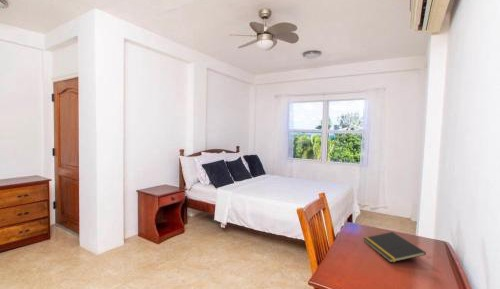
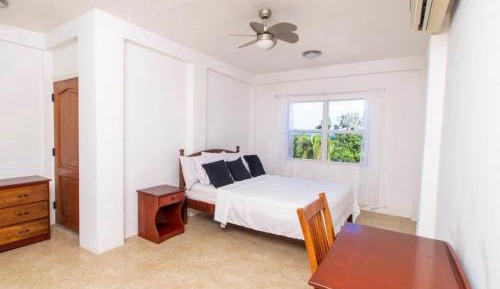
- notepad [362,231,427,263]
